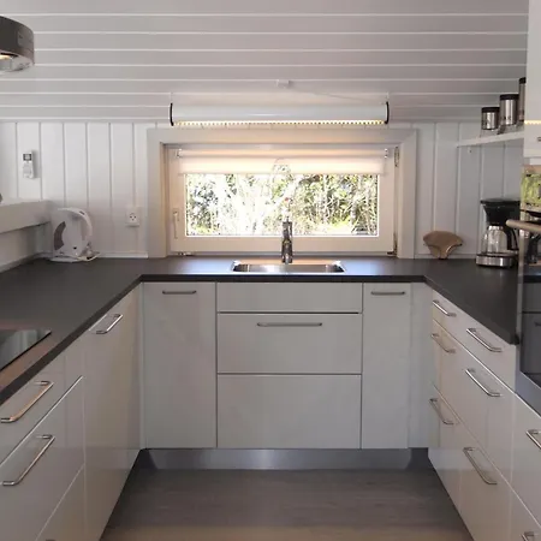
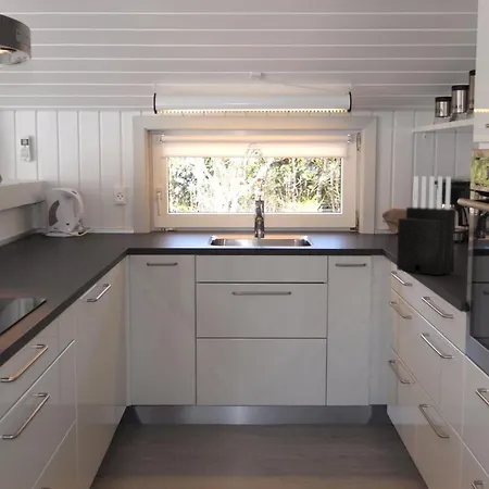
+ knife block [396,175,457,276]
